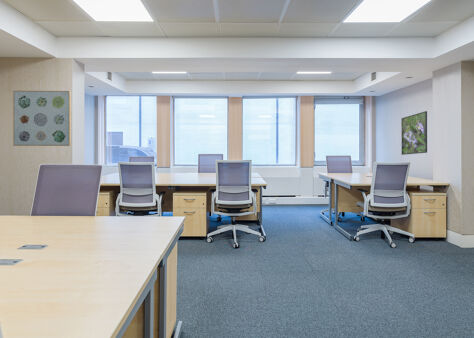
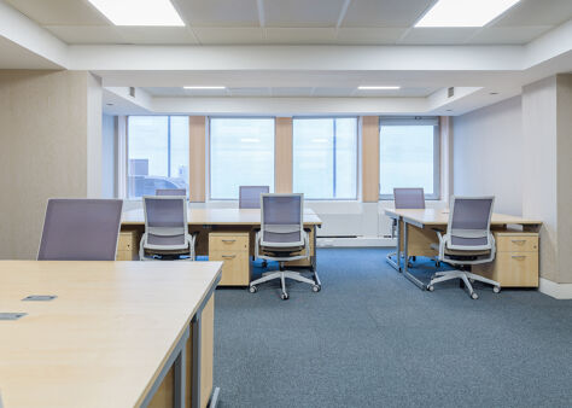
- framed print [401,110,428,156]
- wall art [12,90,71,147]
